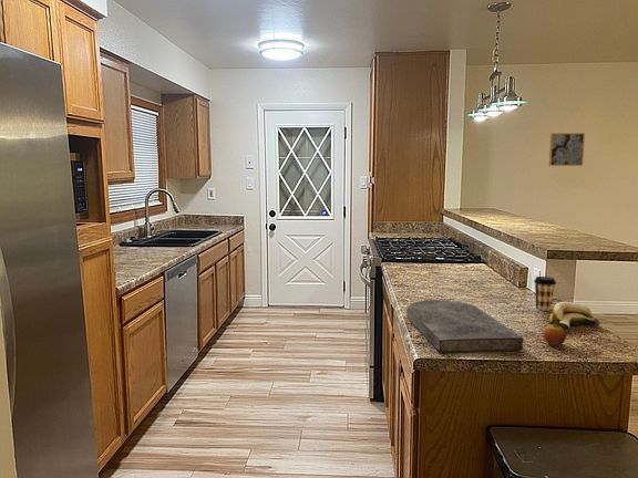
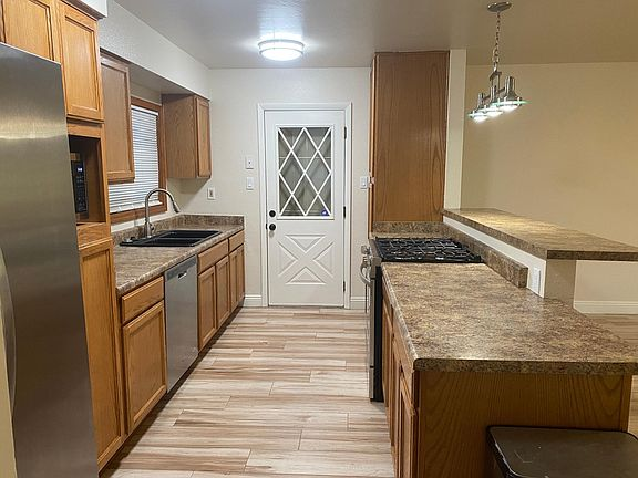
- fruit [543,319,576,346]
- cutting board [405,299,524,353]
- coffee cup [533,276,557,312]
- banana [548,301,601,333]
- wall art [548,132,586,167]
